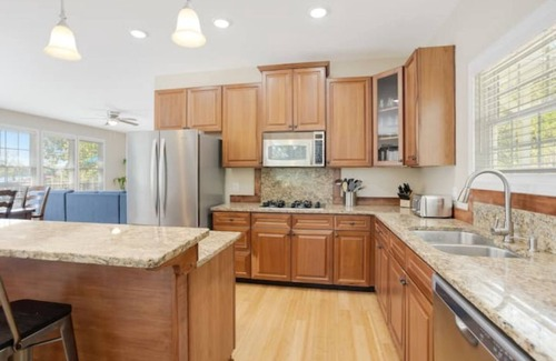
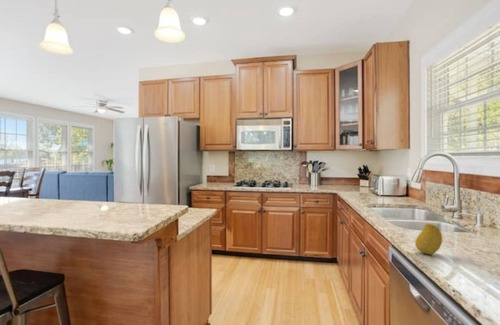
+ fruit [414,223,443,255]
